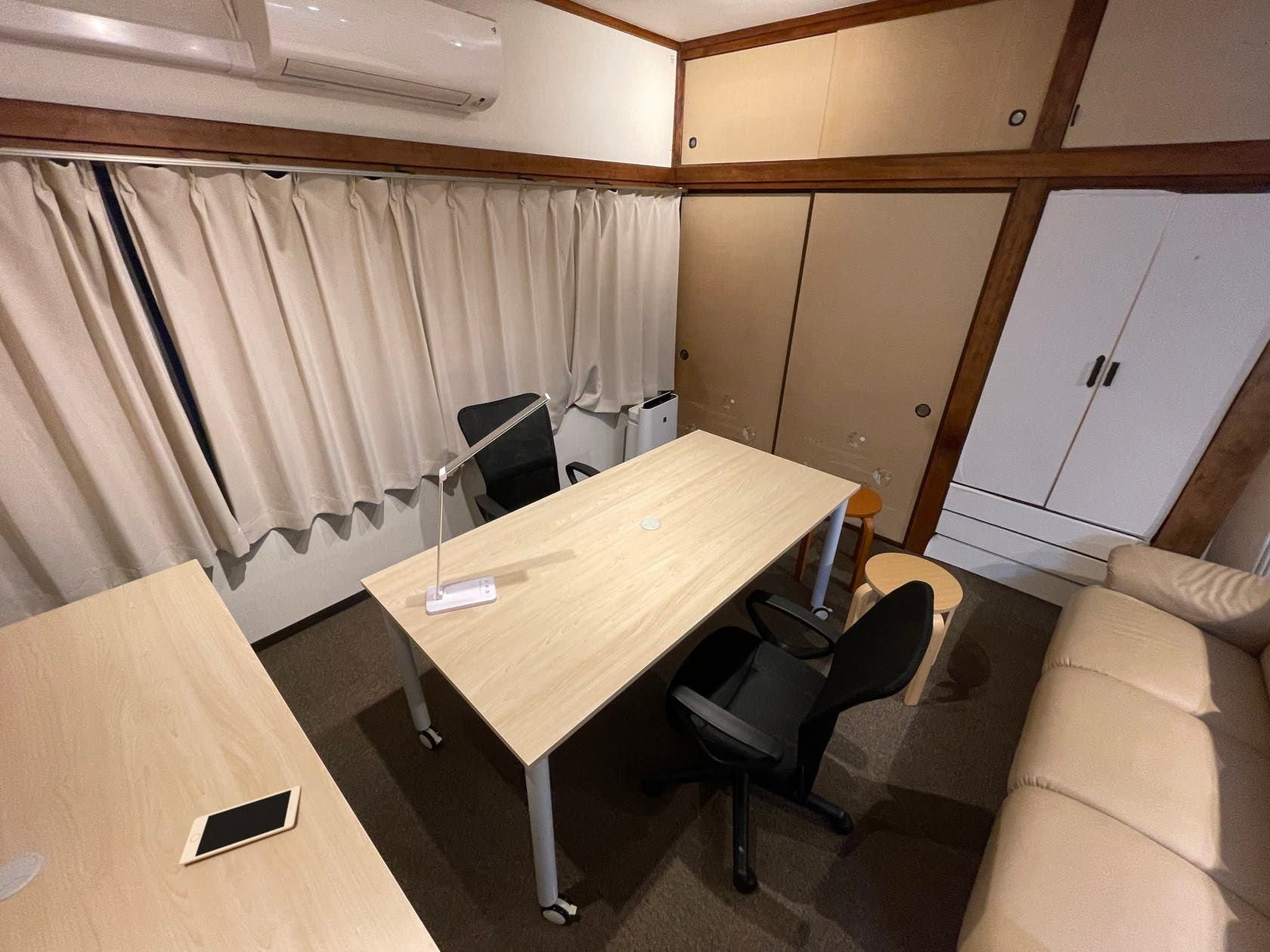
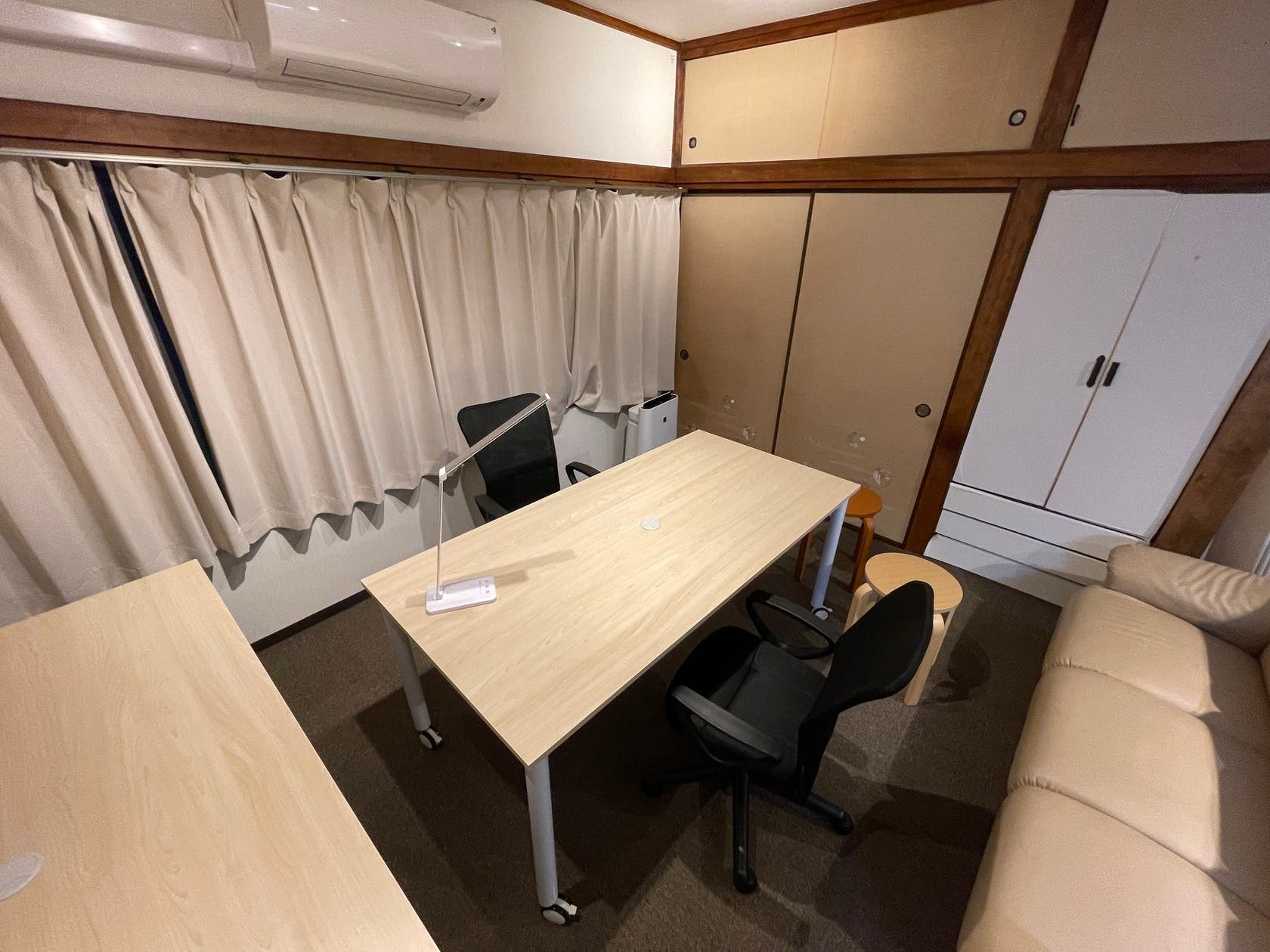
- cell phone [179,785,302,866]
